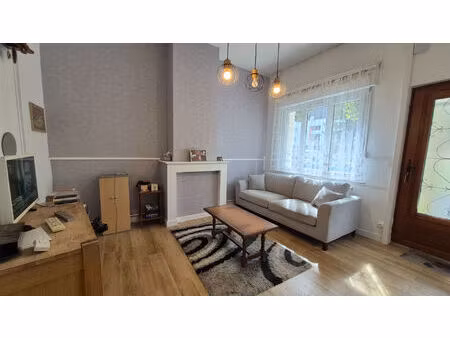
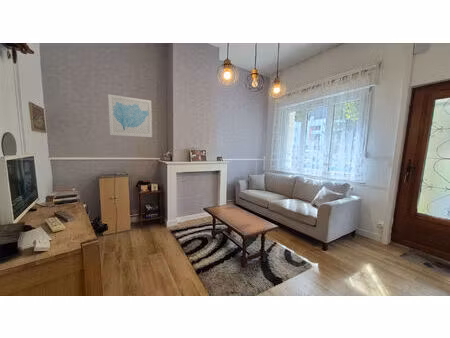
+ wall art [107,93,153,138]
